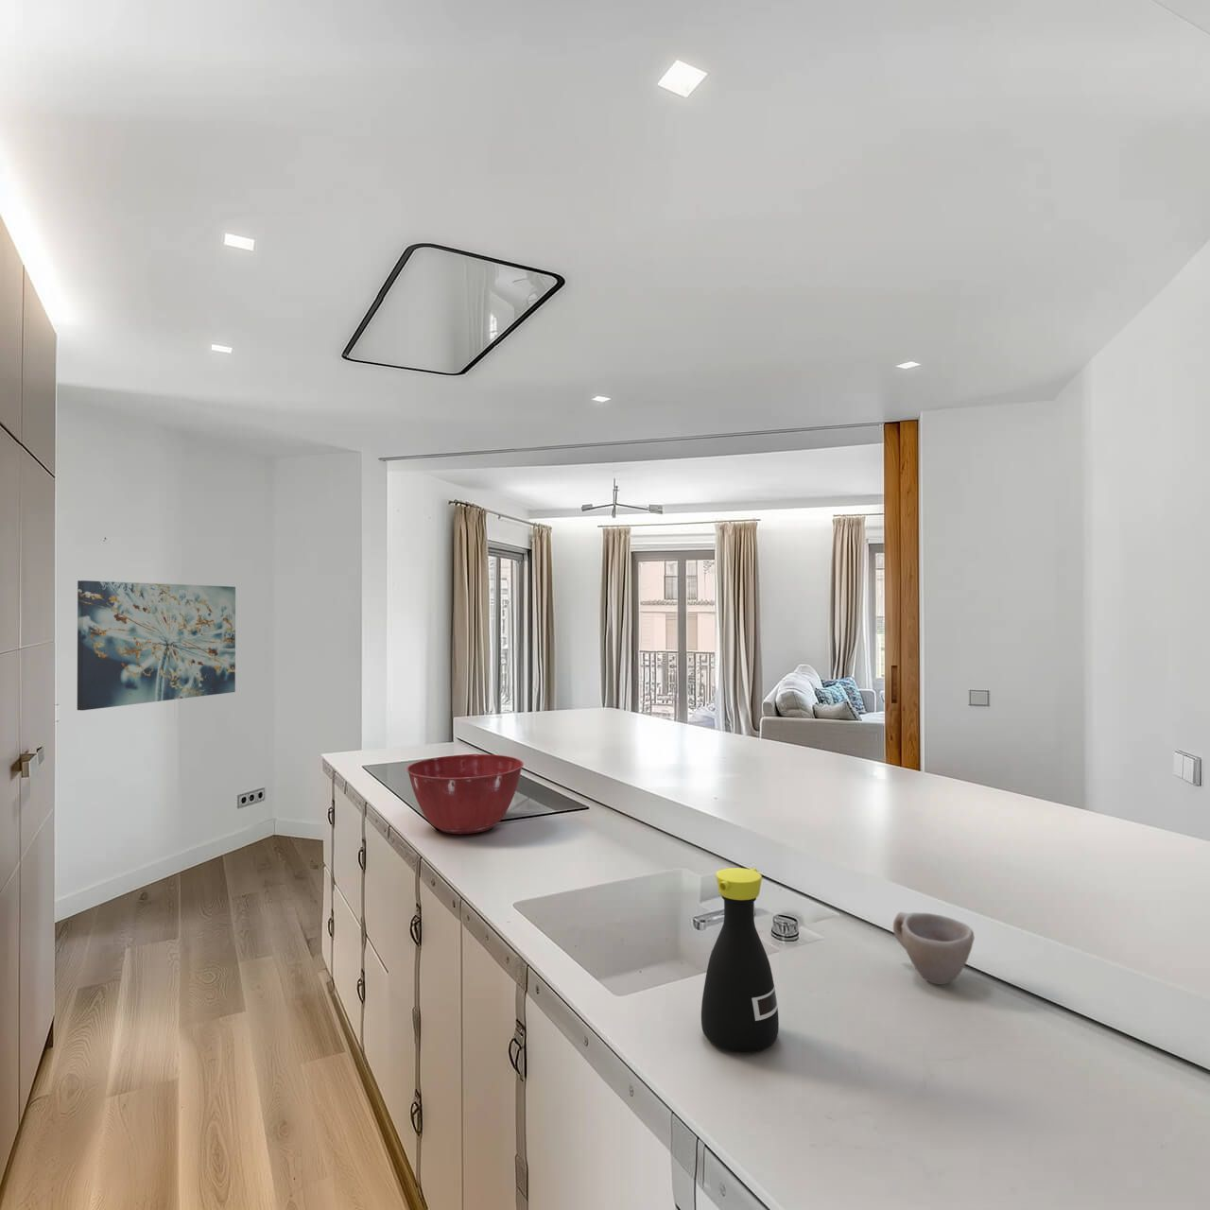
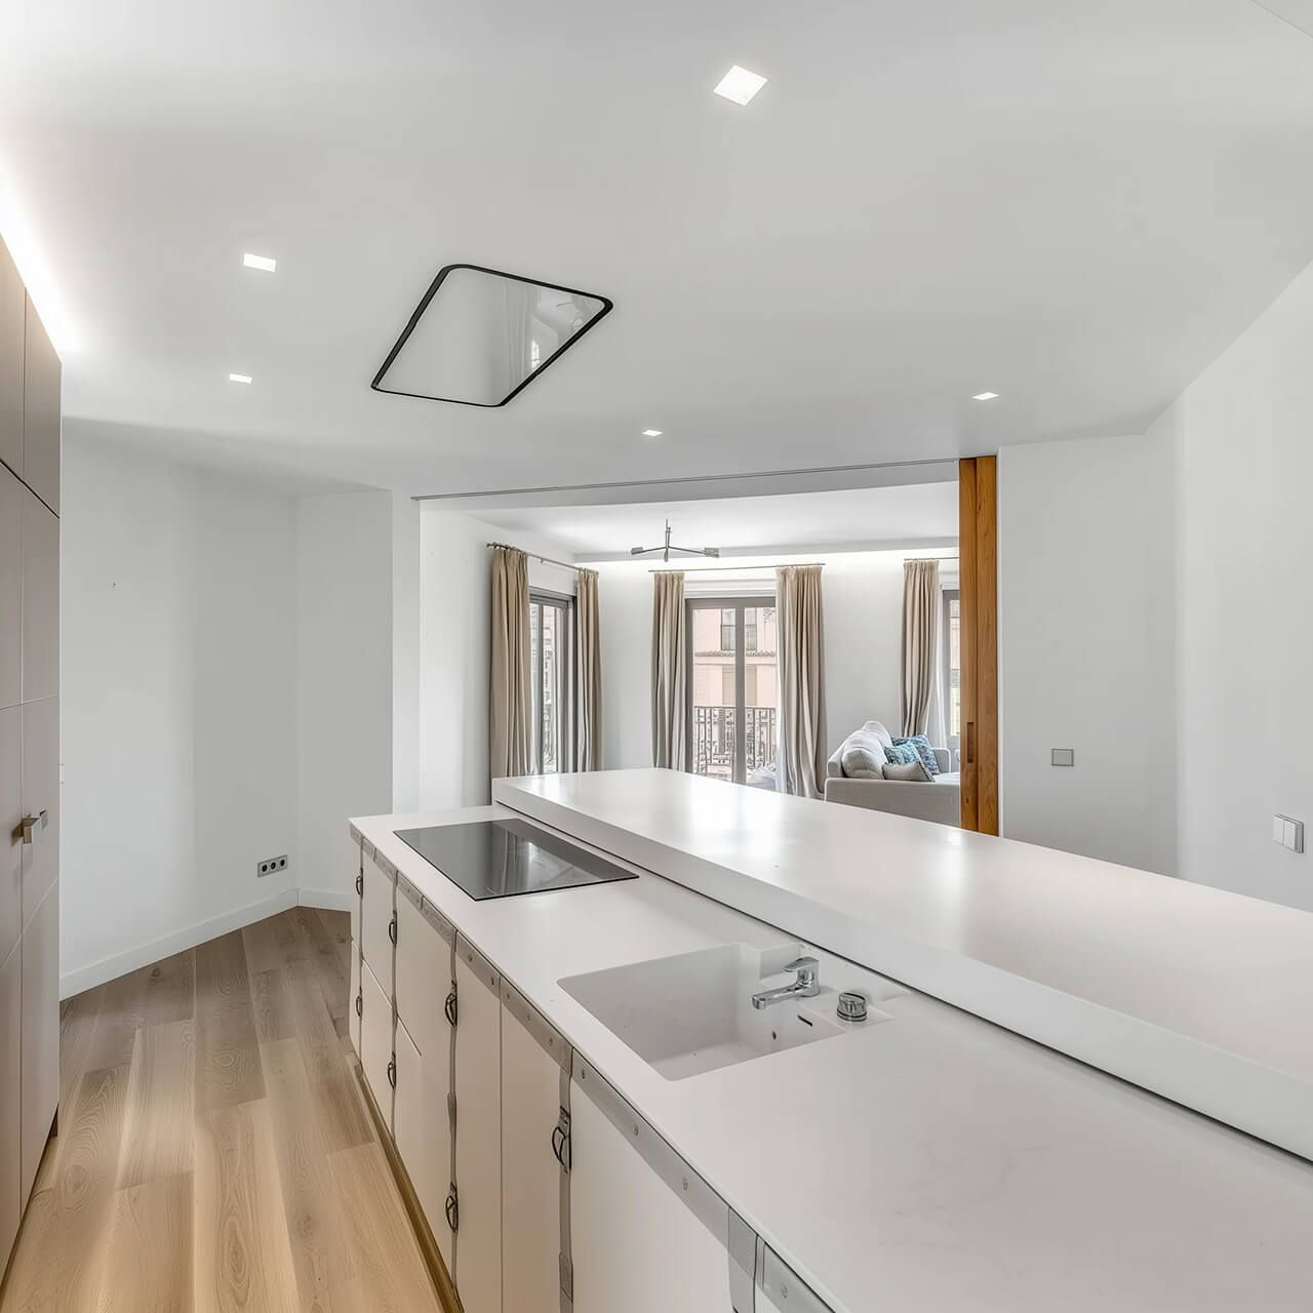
- mixing bowl [406,753,524,834]
- wall art [76,580,236,711]
- bottle [700,867,780,1054]
- cup [892,911,975,985]
